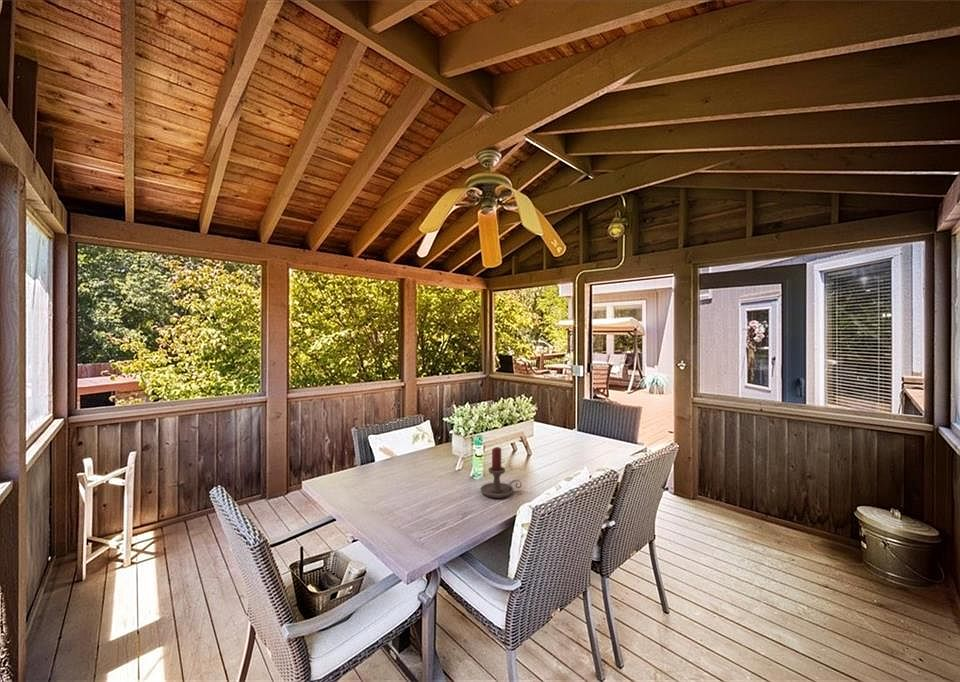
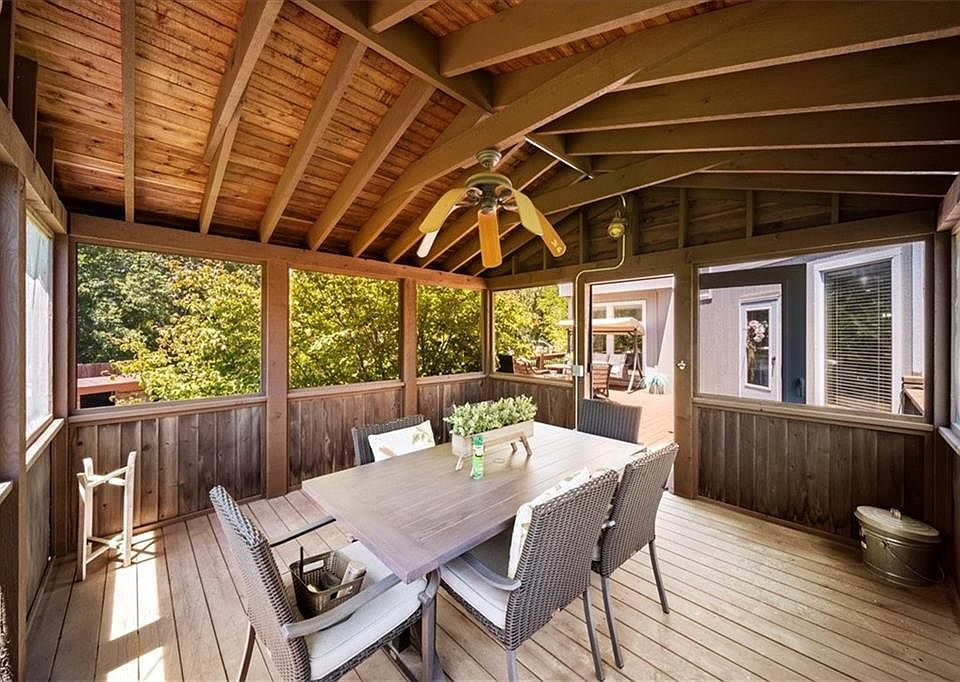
- candle holder [480,446,523,499]
